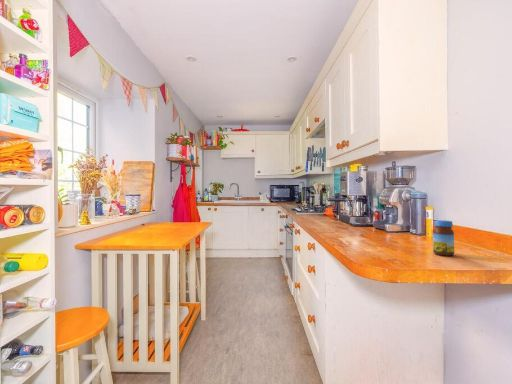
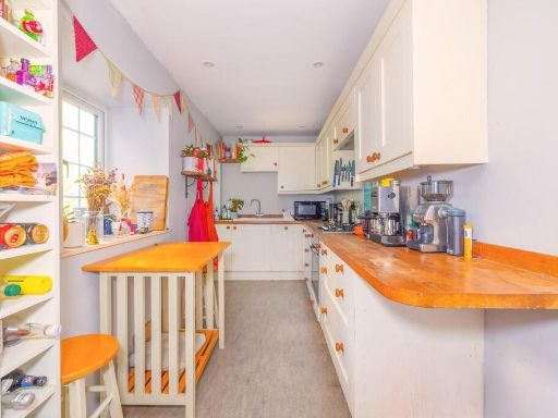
- jar [432,219,455,257]
